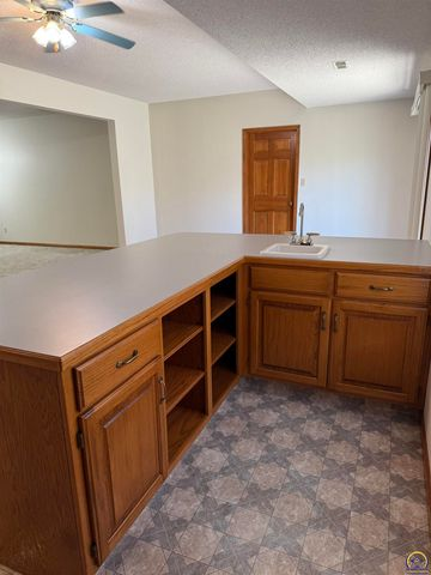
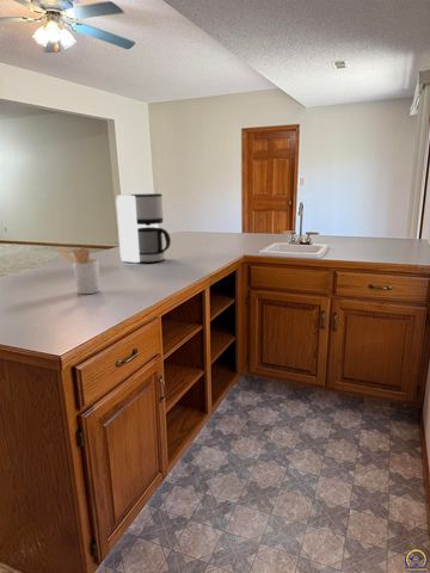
+ utensil holder [56,247,100,295]
+ coffee maker [115,192,172,264]
